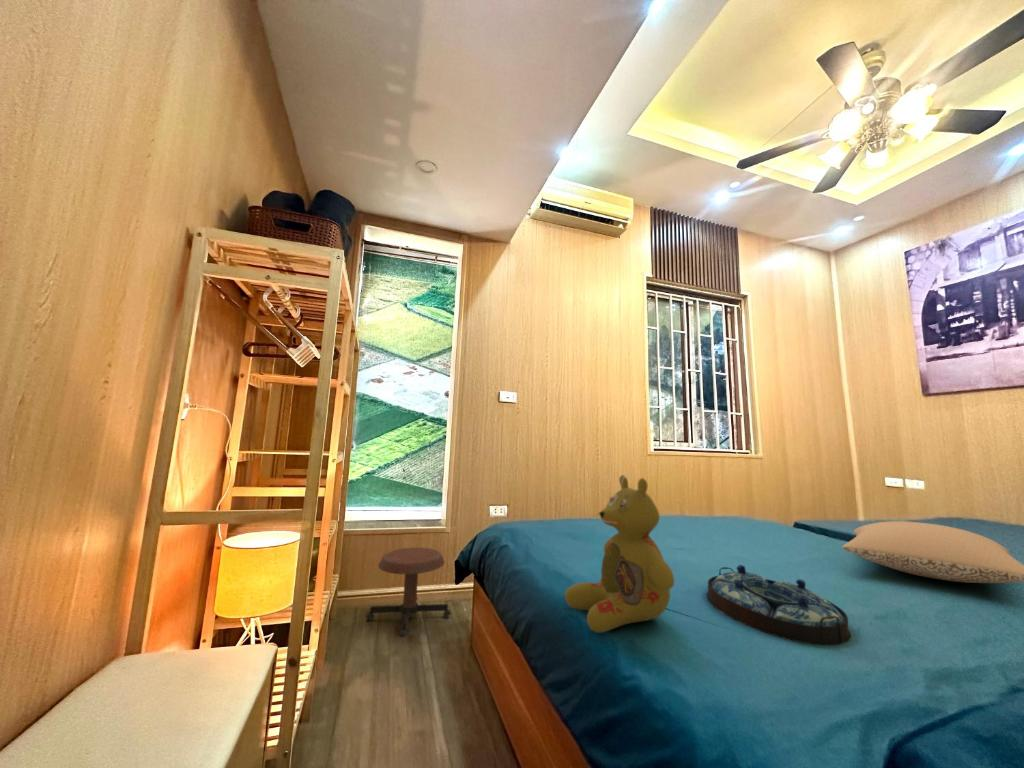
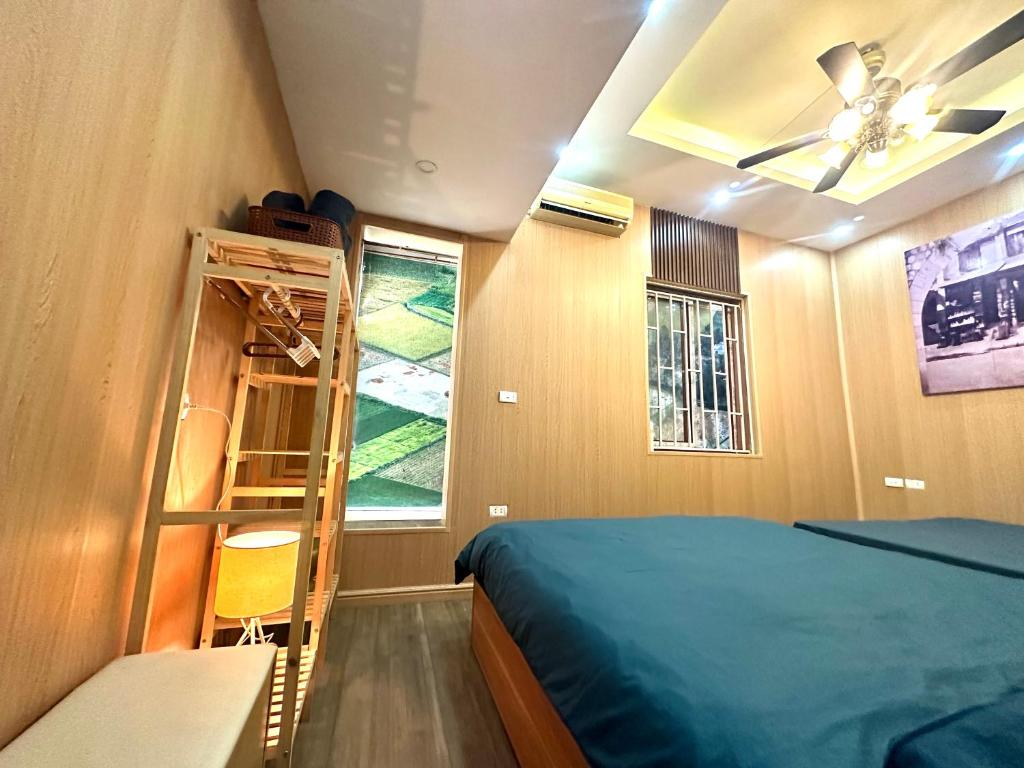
- pillow [842,520,1024,584]
- serving tray [705,564,852,646]
- stuffed bear [564,474,675,634]
- stool [364,547,452,638]
